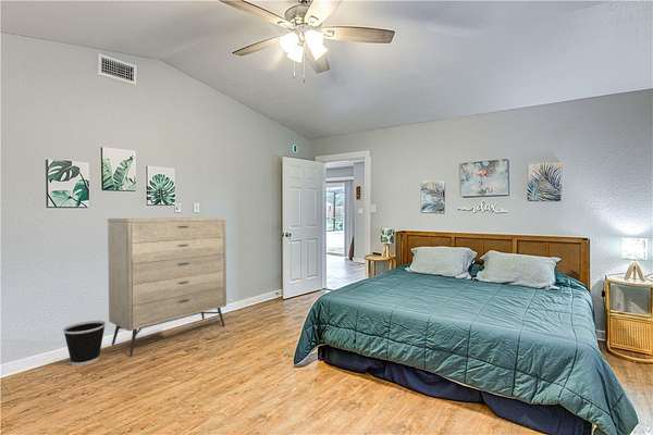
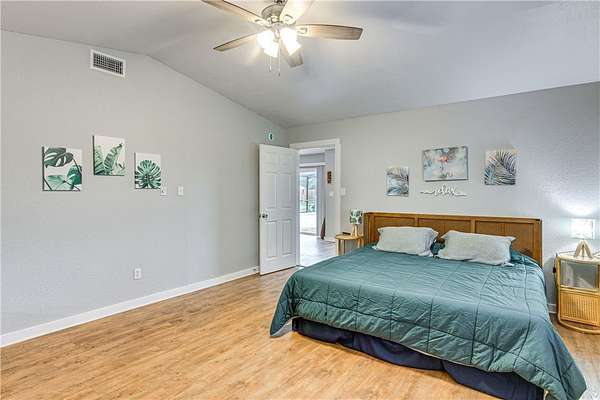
- dresser [107,216,227,357]
- wastebasket [62,320,107,366]
